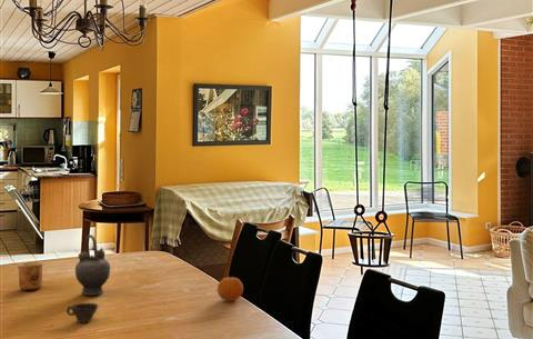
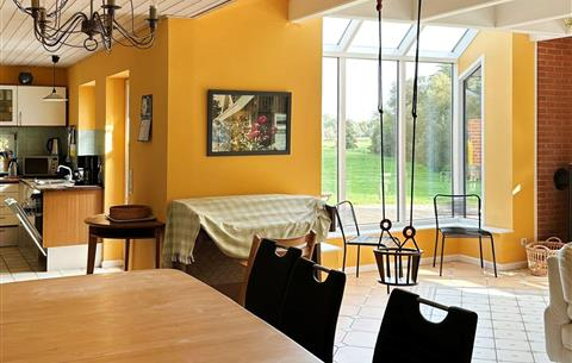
- teapot [74,233,111,296]
- fruit [217,276,244,302]
- cup [66,302,100,323]
- cup [17,261,44,291]
